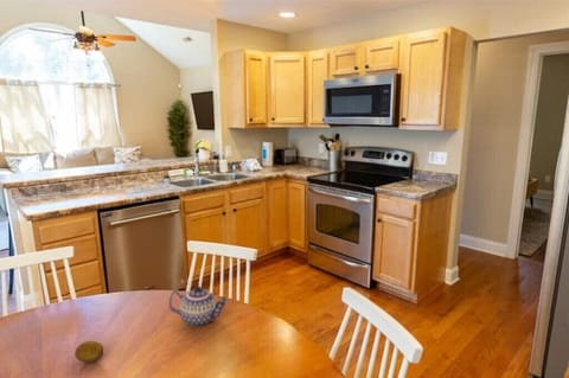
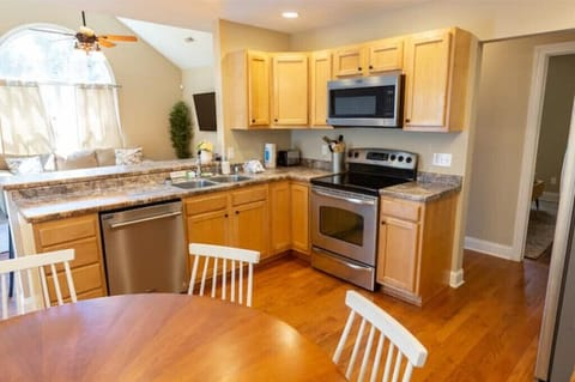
- teapot [168,284,229,328]
- fruit [73,340,104,364]
